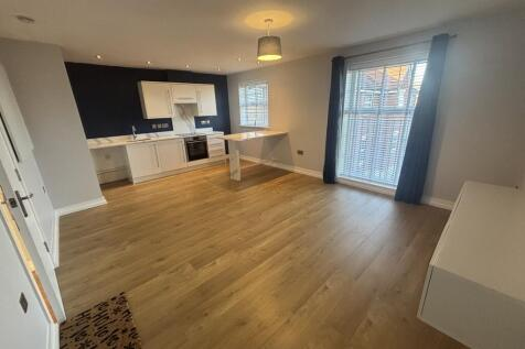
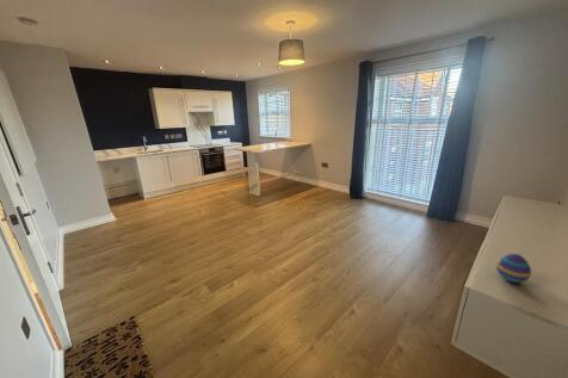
+ decorative egg [495,253,532,284]
